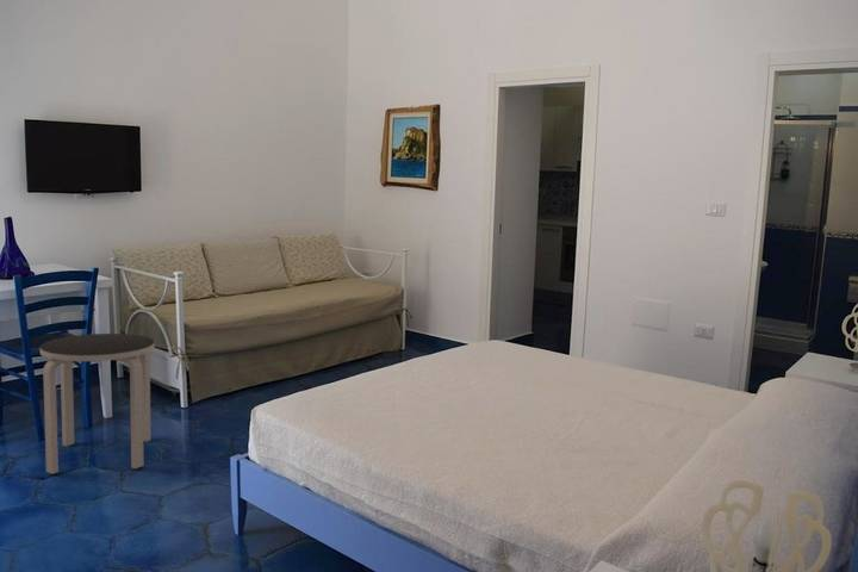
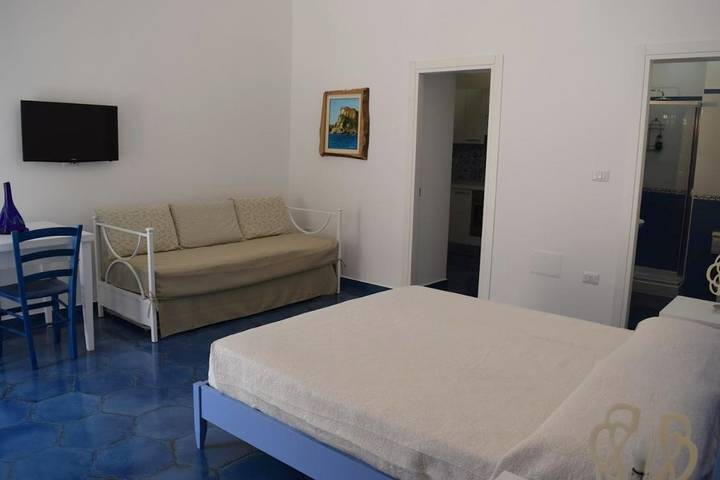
- side table [39,332,156,475]
